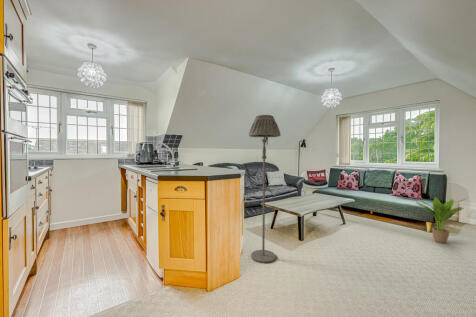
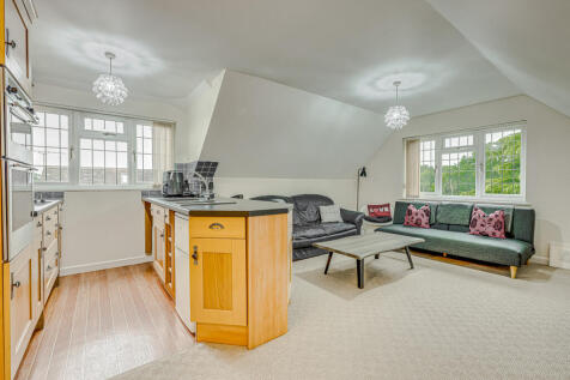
- potted plant [415,196,469,244]
- floor lamp [248,114,282,264]
